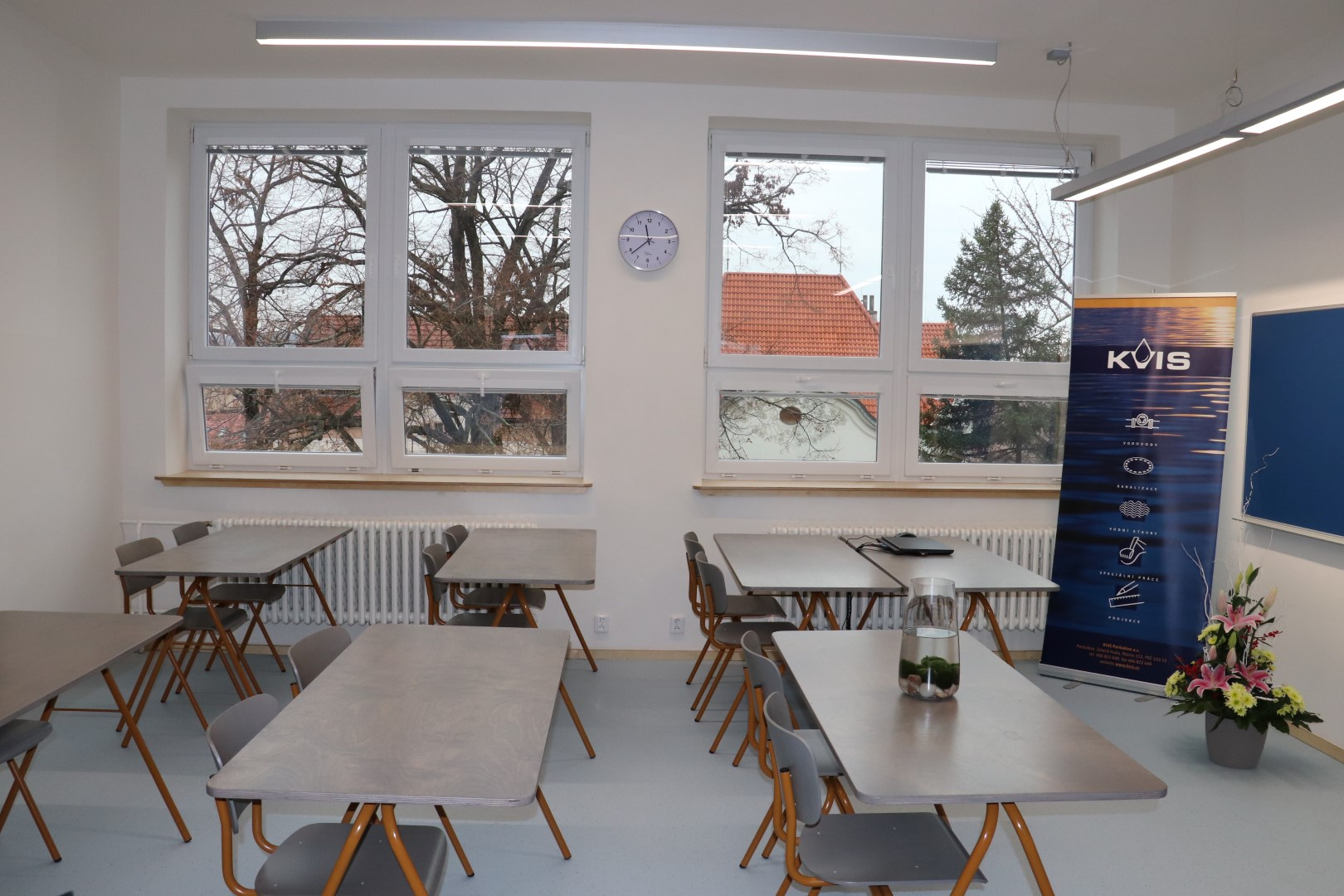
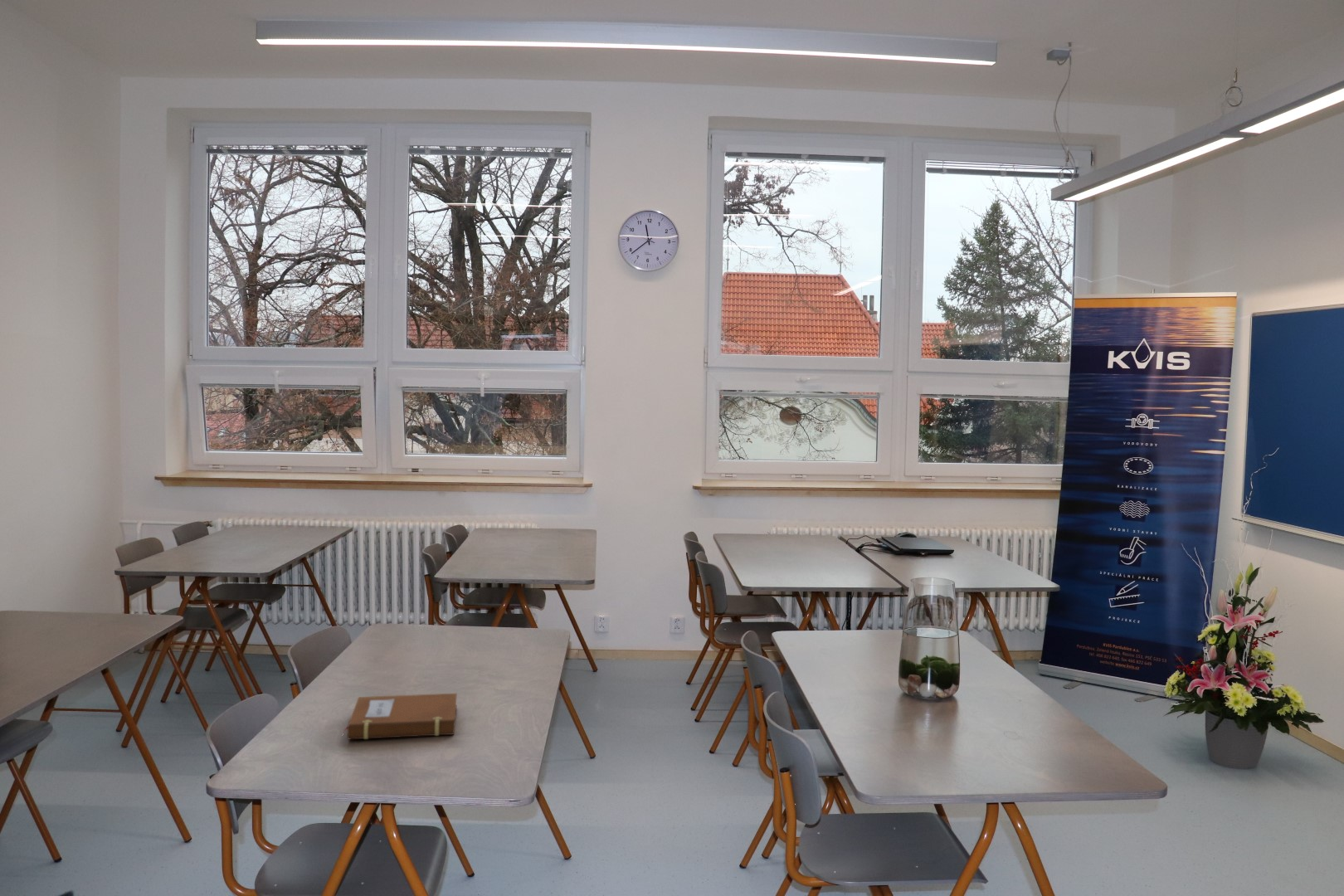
+ notebook [343,693,458,741]
